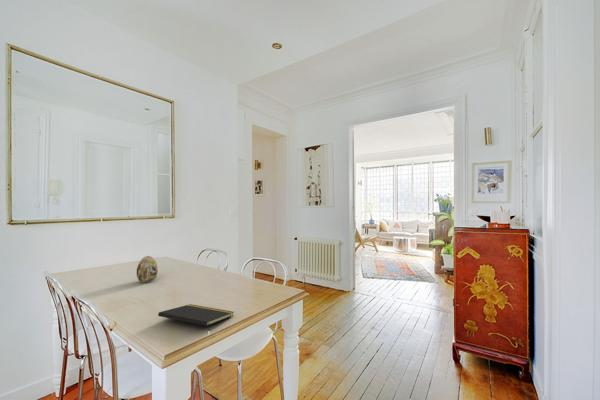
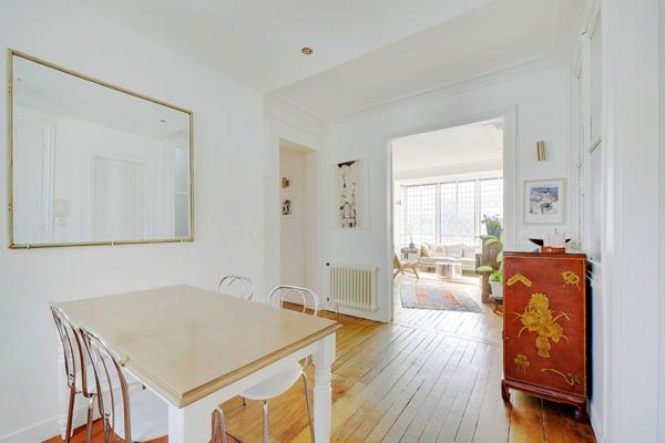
- decorative egg [136,255,159,284]
- notepad [157,303,234,330]
